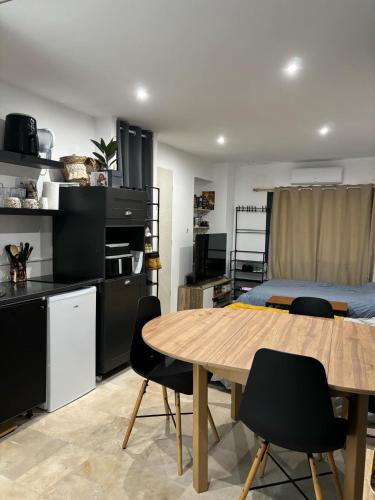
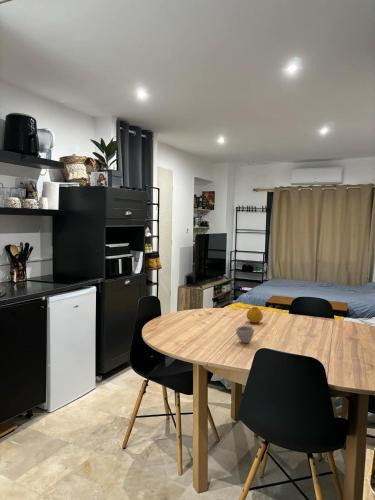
+ cup [235,325,255,344]
+ fruit [246,306,264,324]
